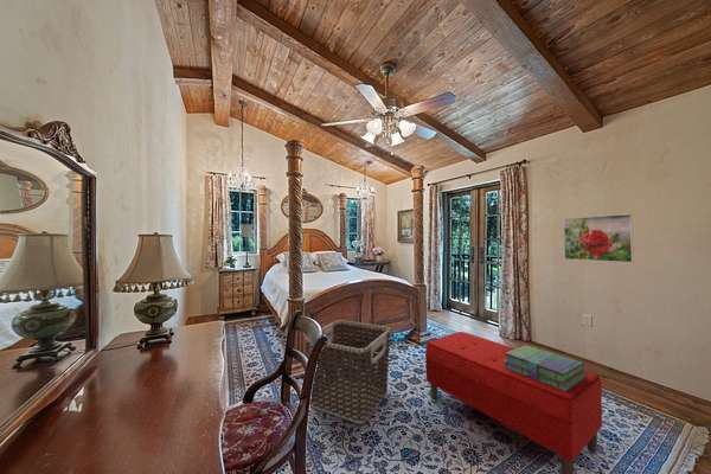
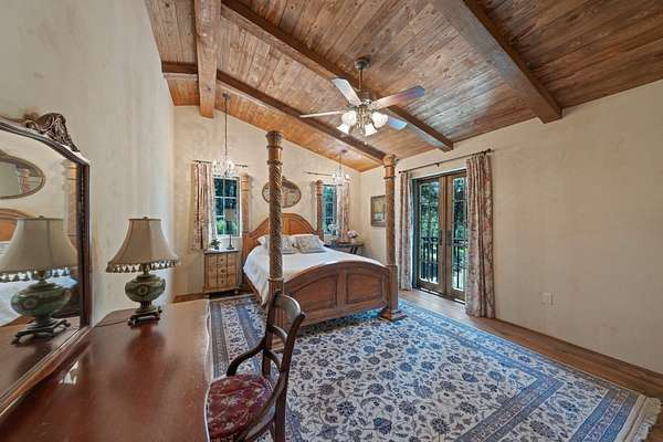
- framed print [563,213,634,263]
- bench [424,331,603,474]
- clothes hamper [305,319,391,424]
- stack of books [504,344,587,391]
